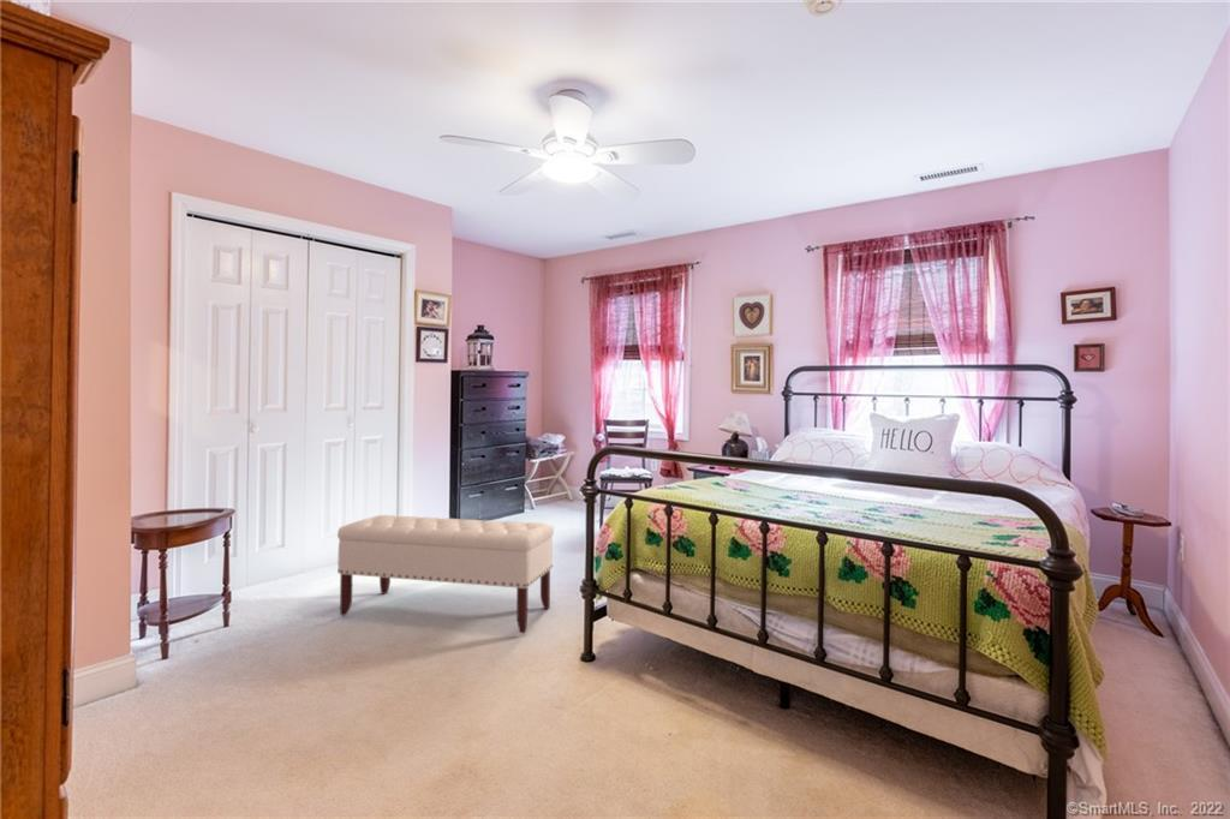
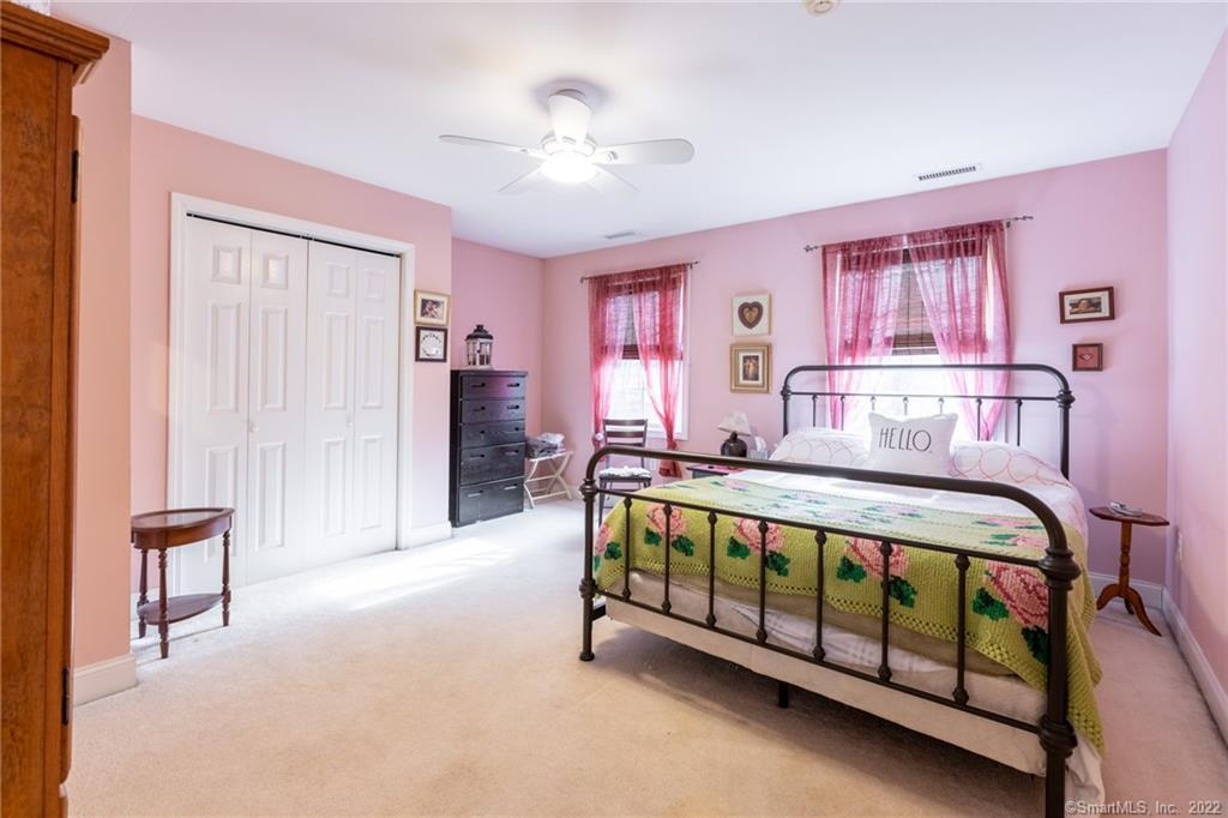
- bench [336,514,555,634]
